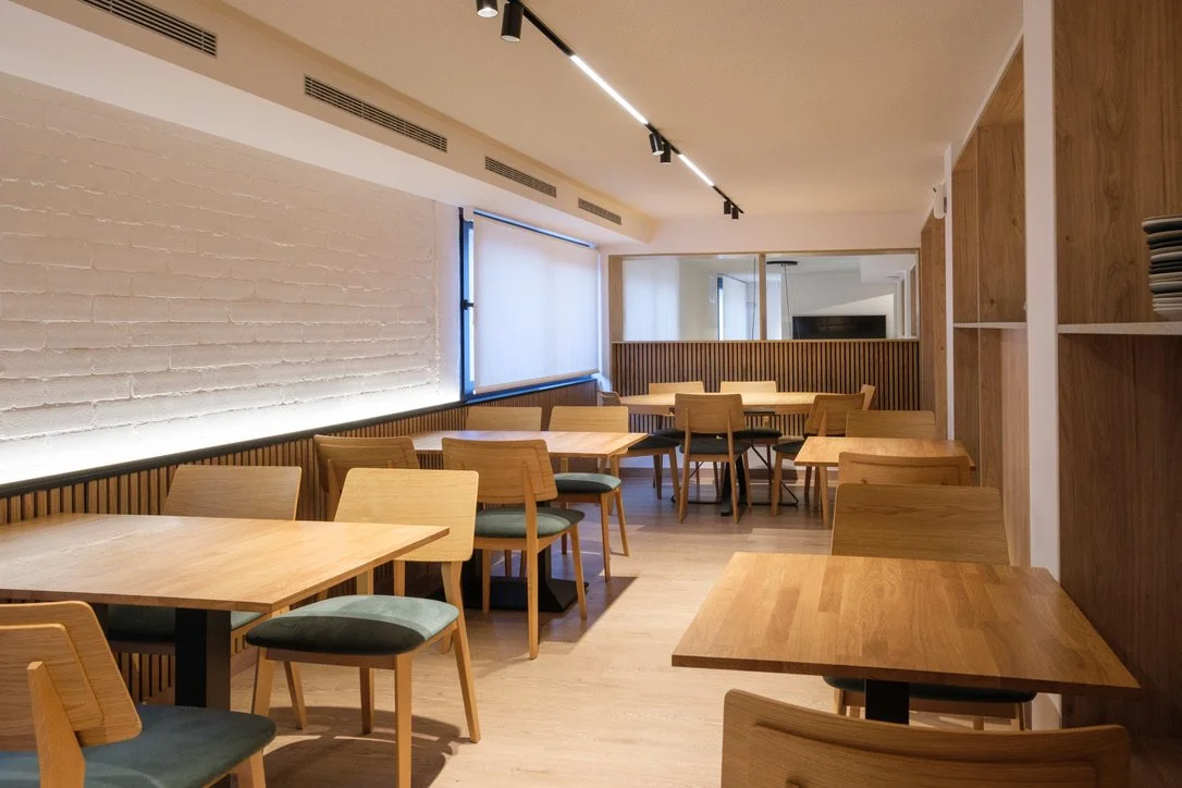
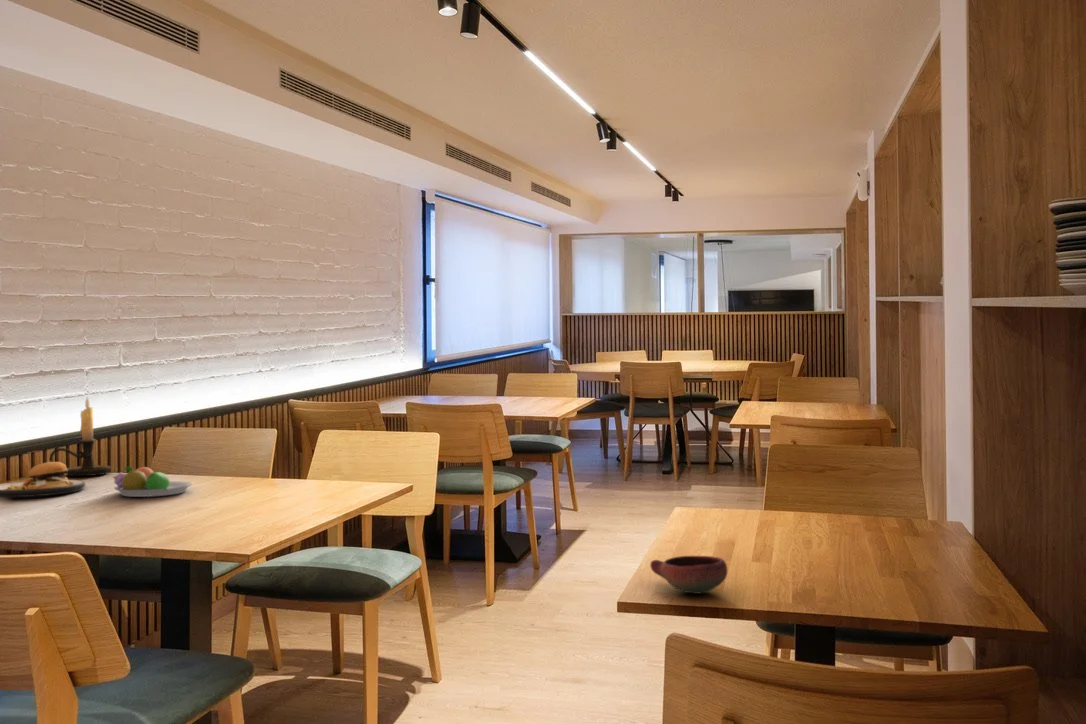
+ candle holder [48,396,111,477]
+ plate [0,454,86,498]
+ bowl [649,555,728,595]
+ fruit bowl [112,465,193,498]
